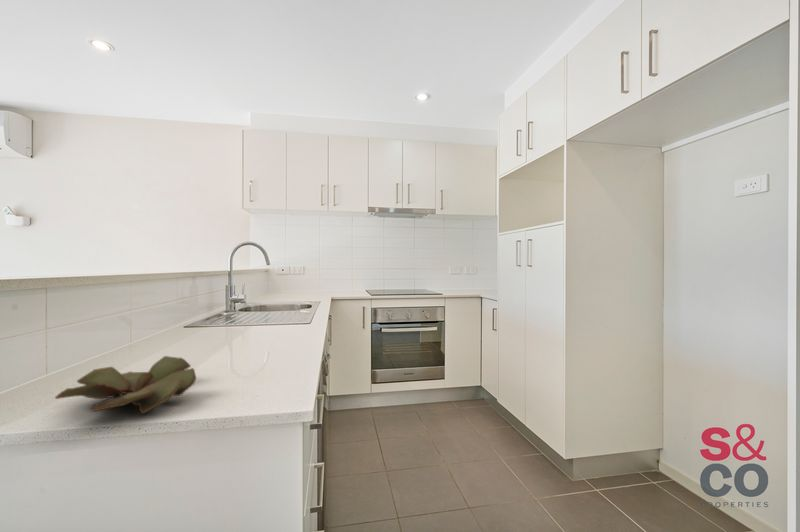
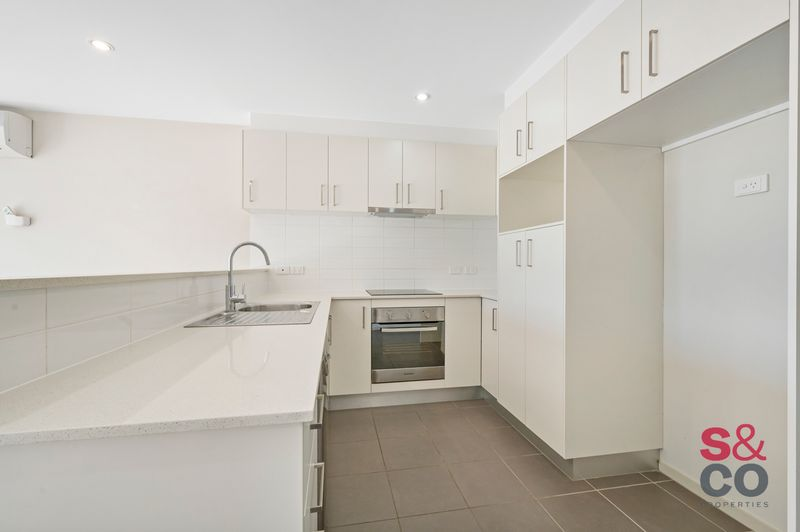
- succulent plant [54,355,197,415]
